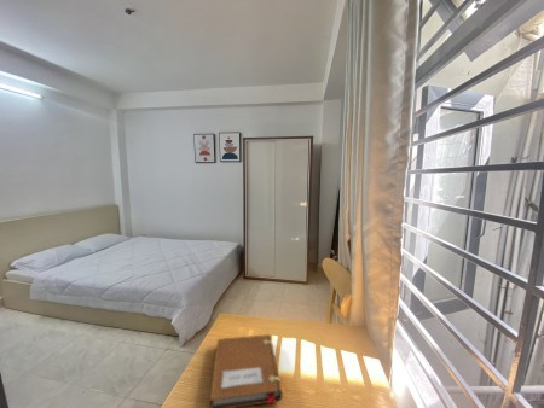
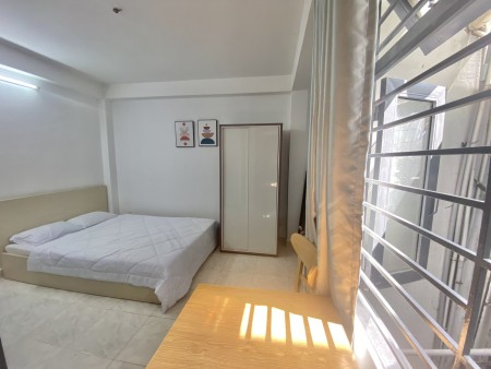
- notebook [209,333,284,408]
